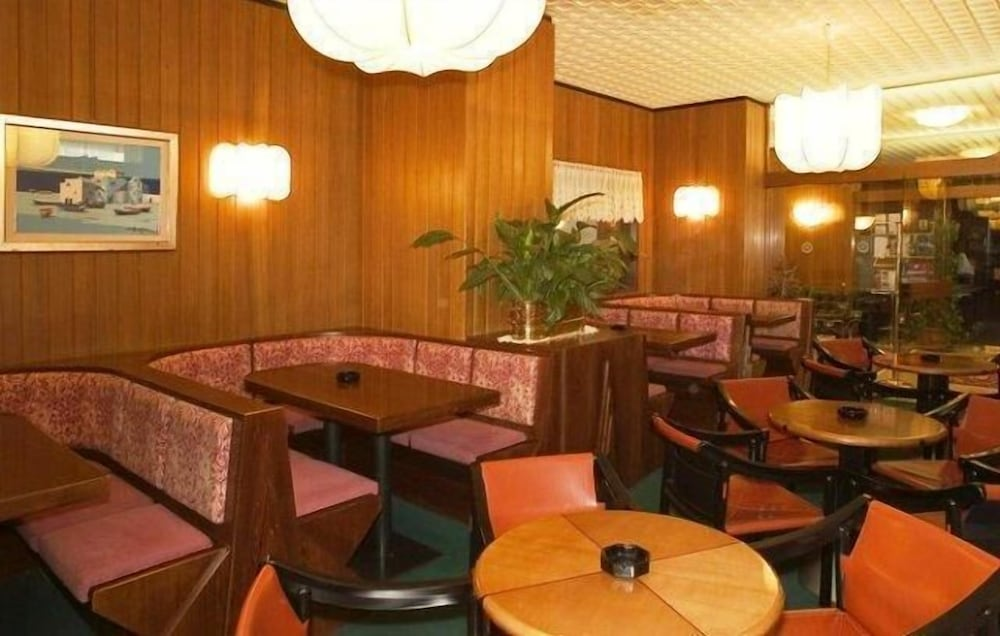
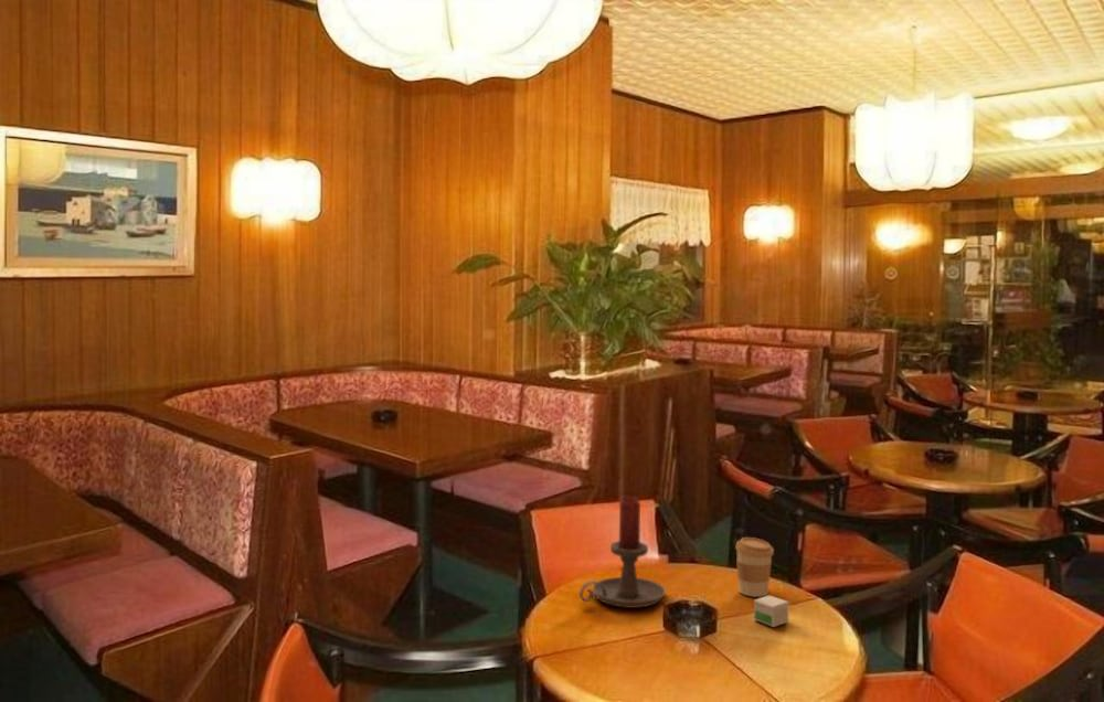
+ candle holder [578,494,667,609]
+ coffee cup [734,536,775,598]
+ small box [753,594,789,628]
